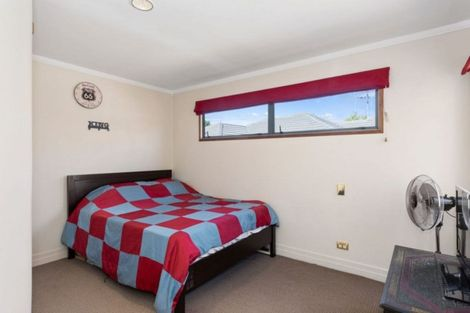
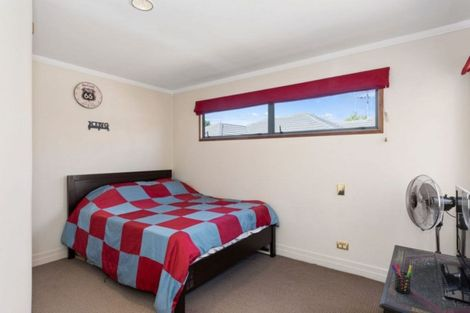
+ pen holder [390,263,413,295]
